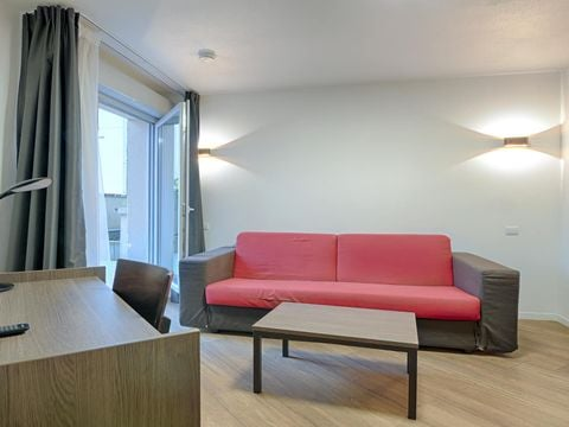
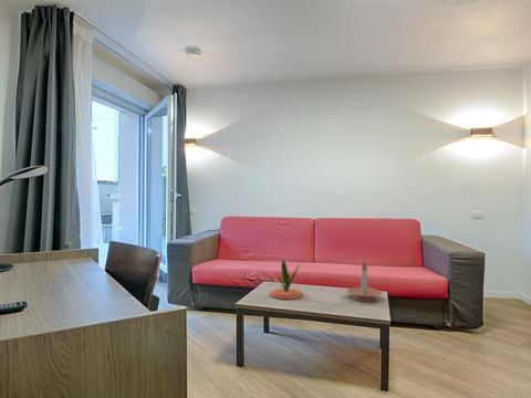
+ plant [269,259,306,301]
+ candle holder [345,260,384,303]
